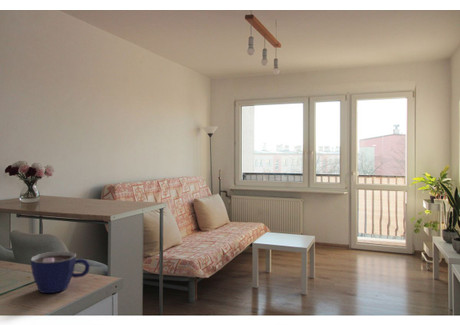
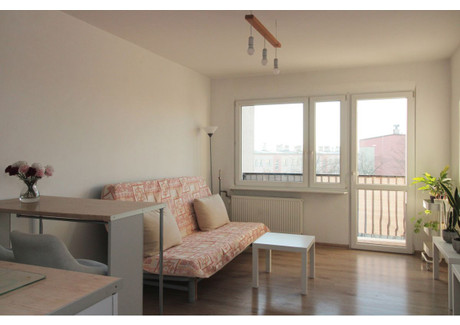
- cup [30,250,91,294]
